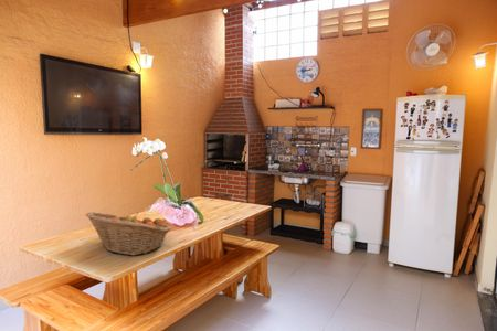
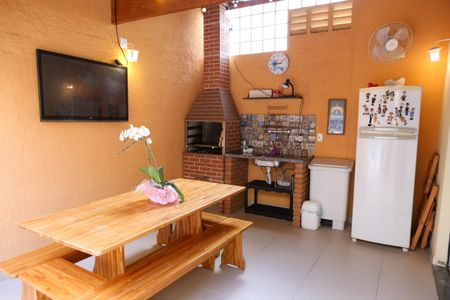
- fruit basket [85,211,172,256]
